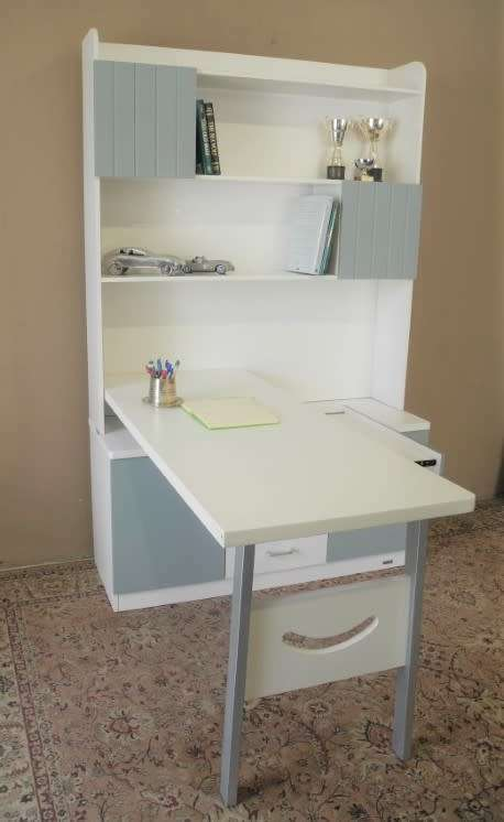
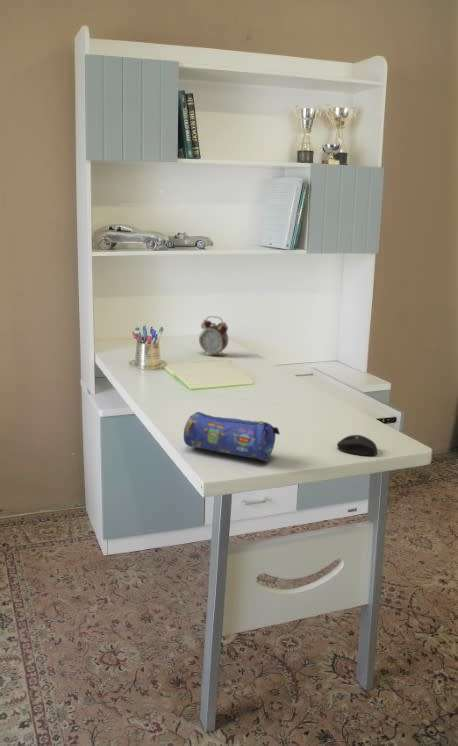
+ alarm clock [198,315,229,358]
+ mouse [336,434,378,456]
+ pencil case [183,411,281,463]
